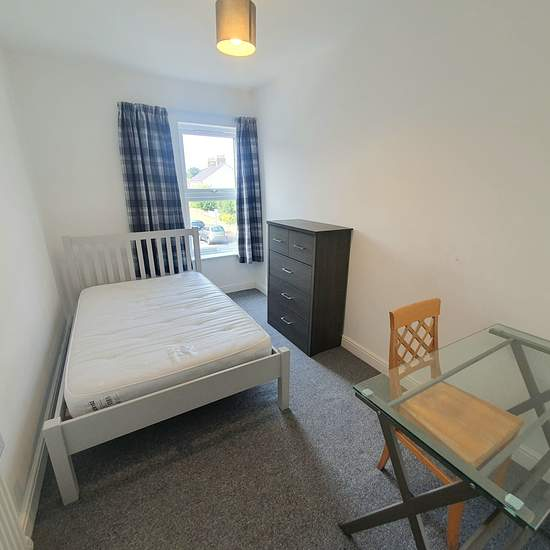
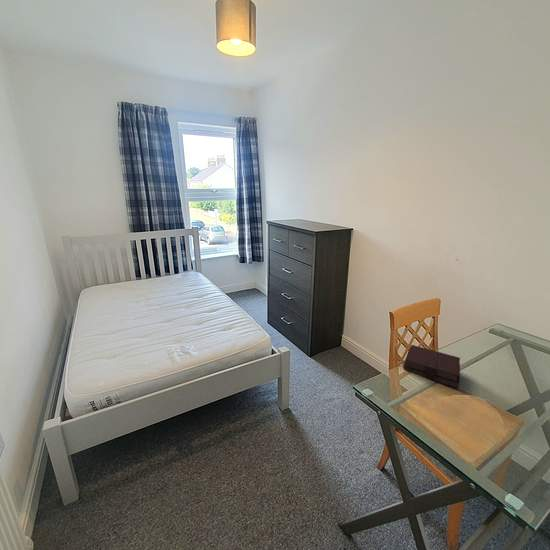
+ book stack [402,344,461,389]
